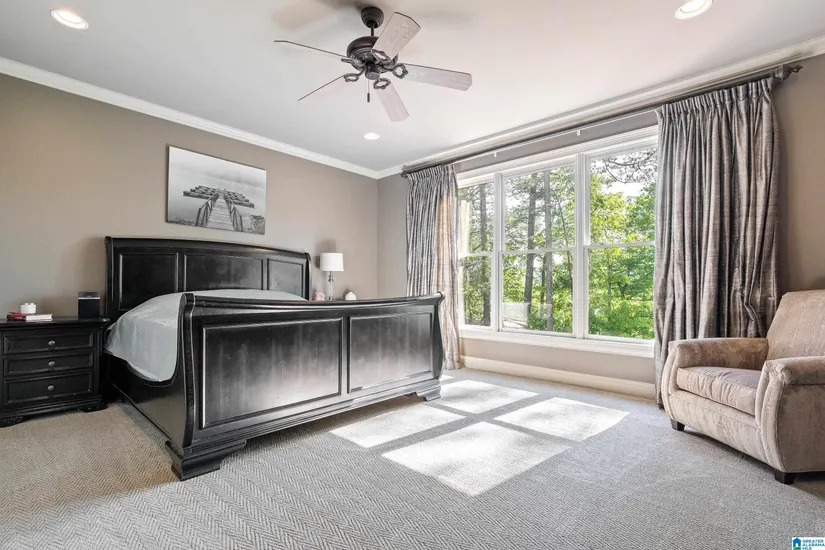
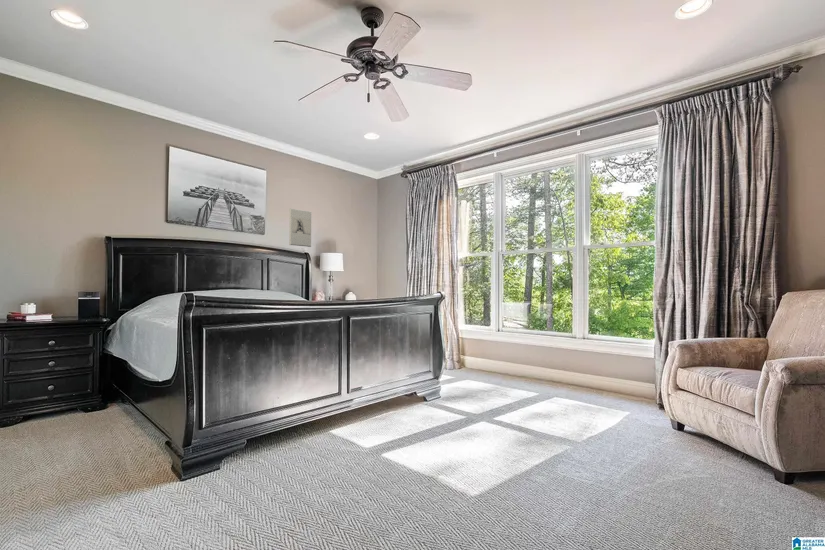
+ wall sculpture [288,207,313,248]
